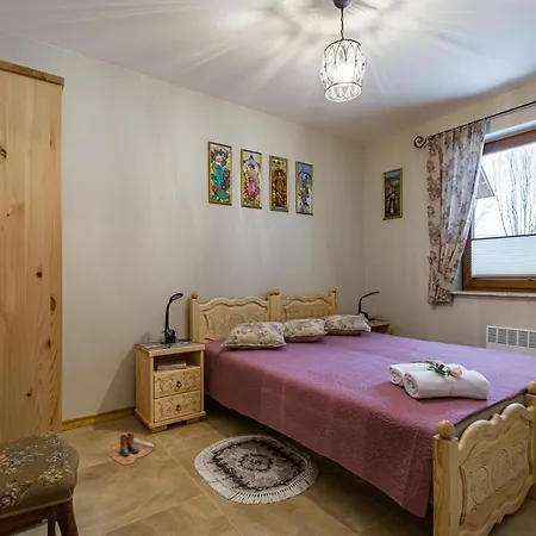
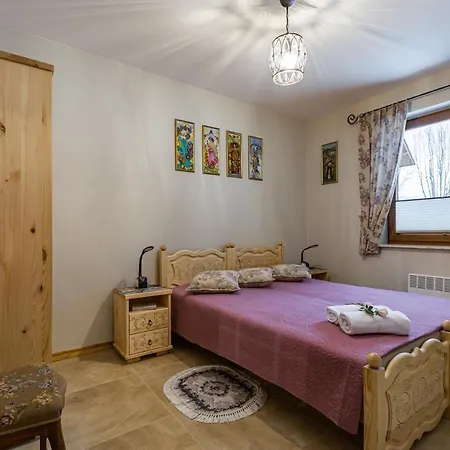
- boots [106,431,156,466]
